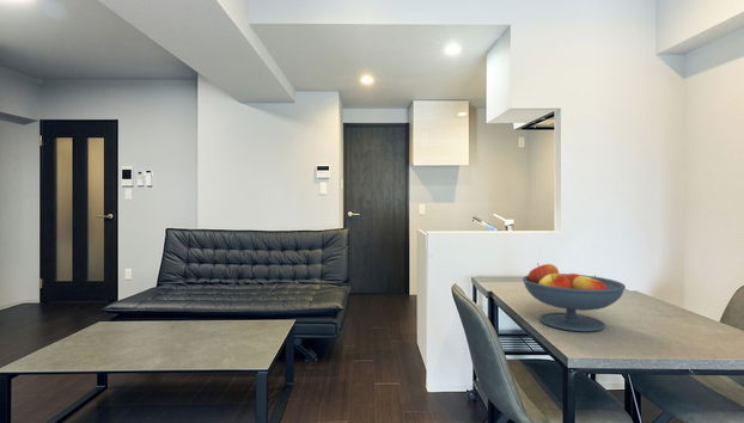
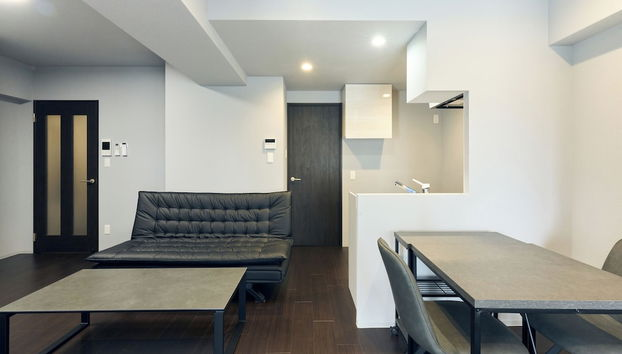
- fruit bowl [522,262,627,332]
